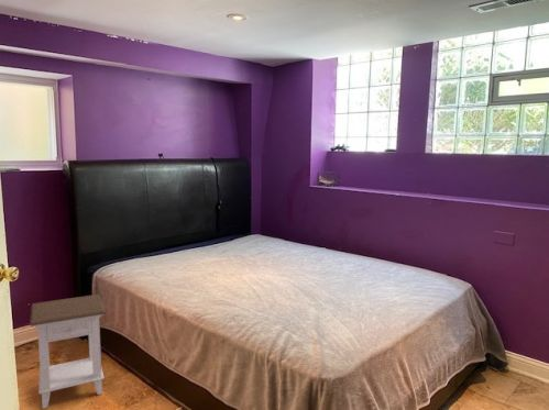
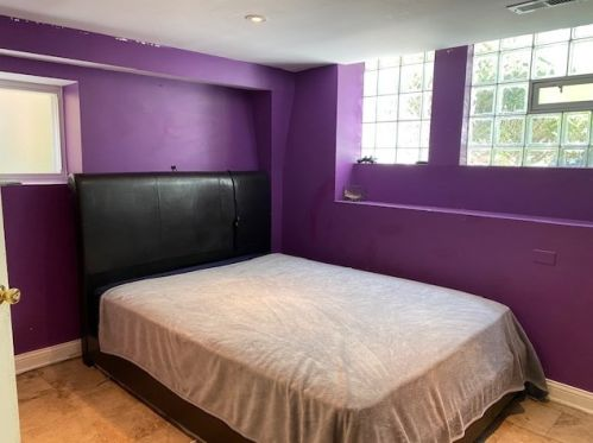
- nightstand [29,293,107,410]
